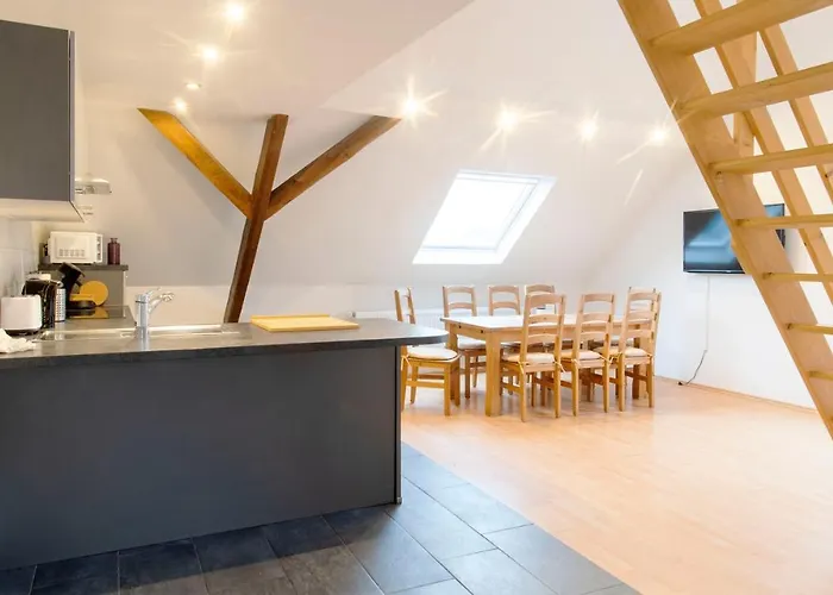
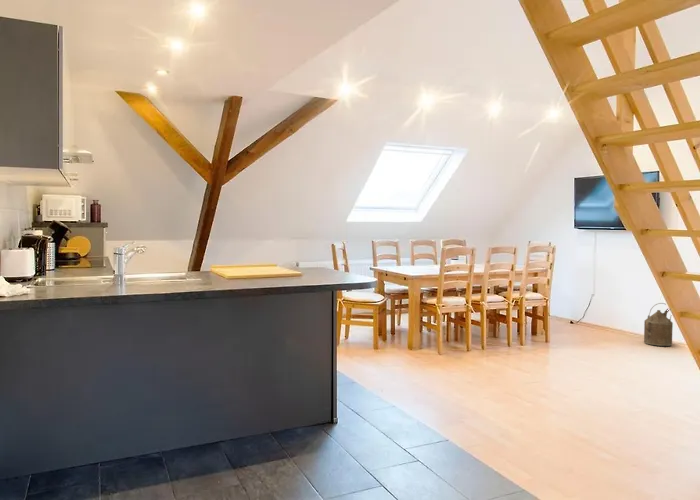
+ watering can [643,302,674,347]
